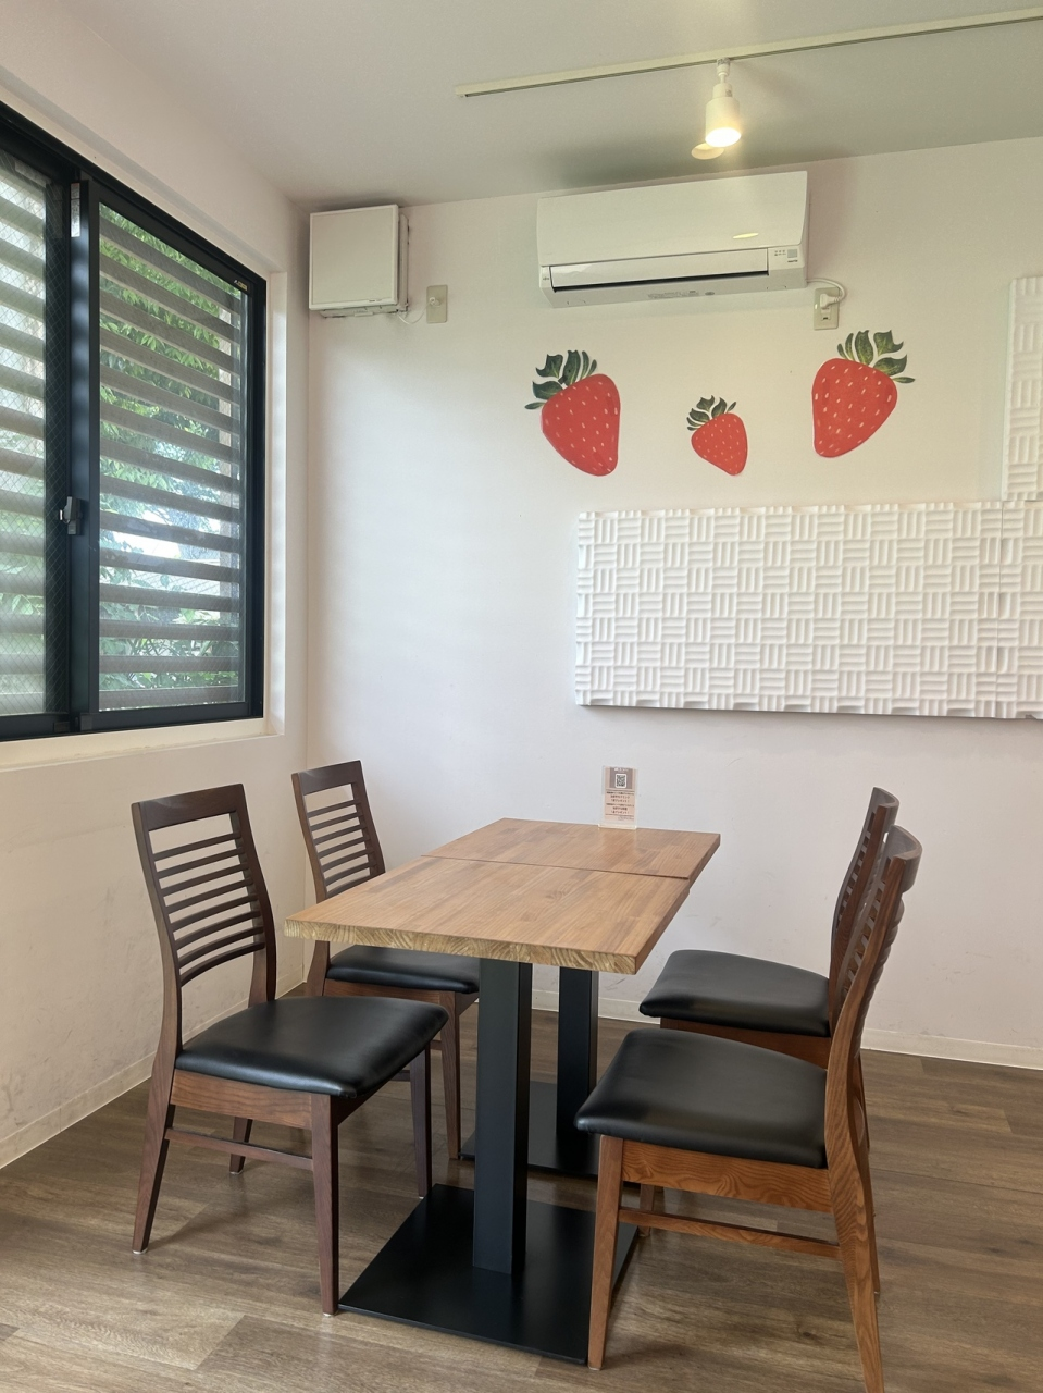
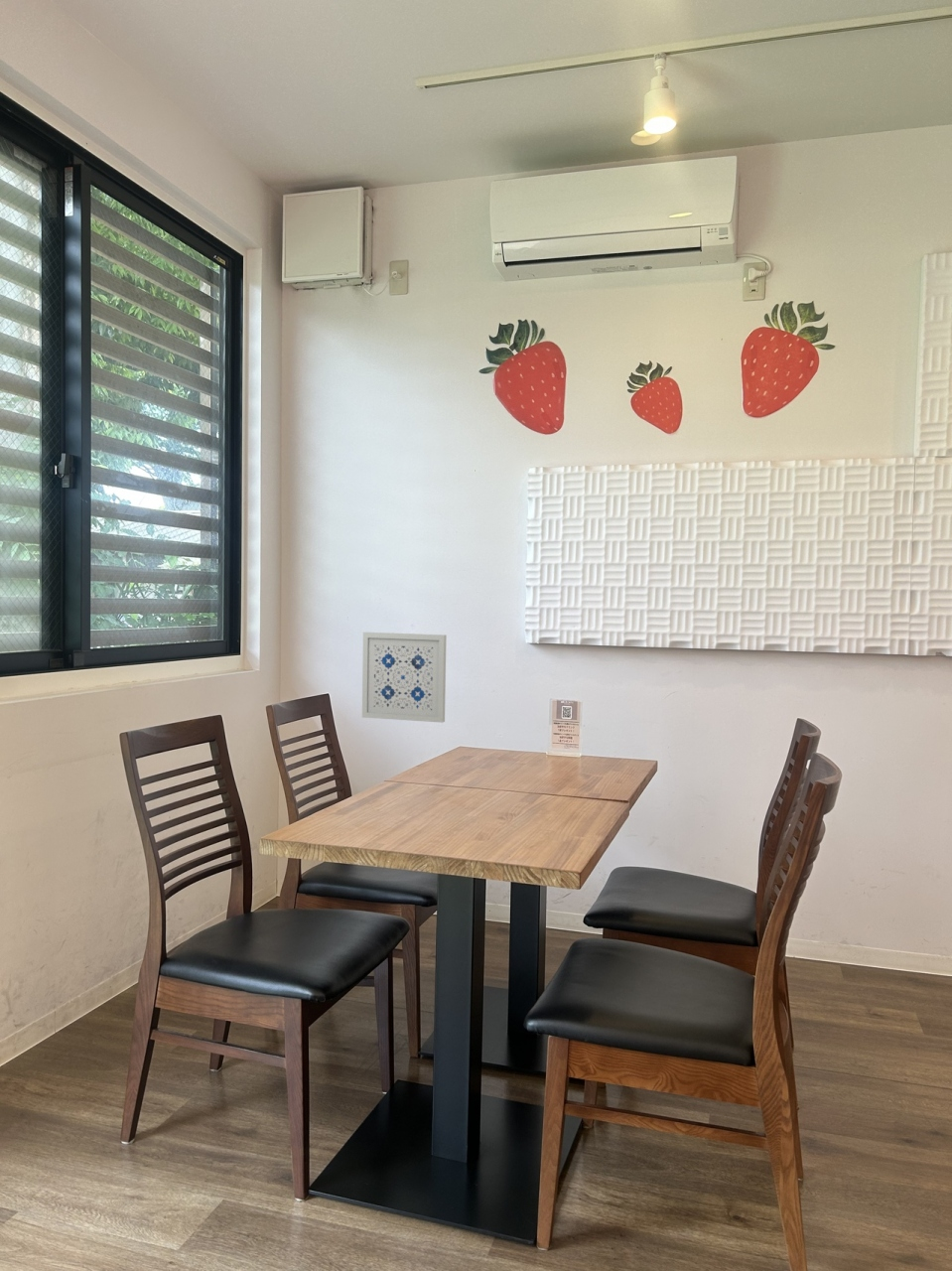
+ wall art [361,632,448,724]
